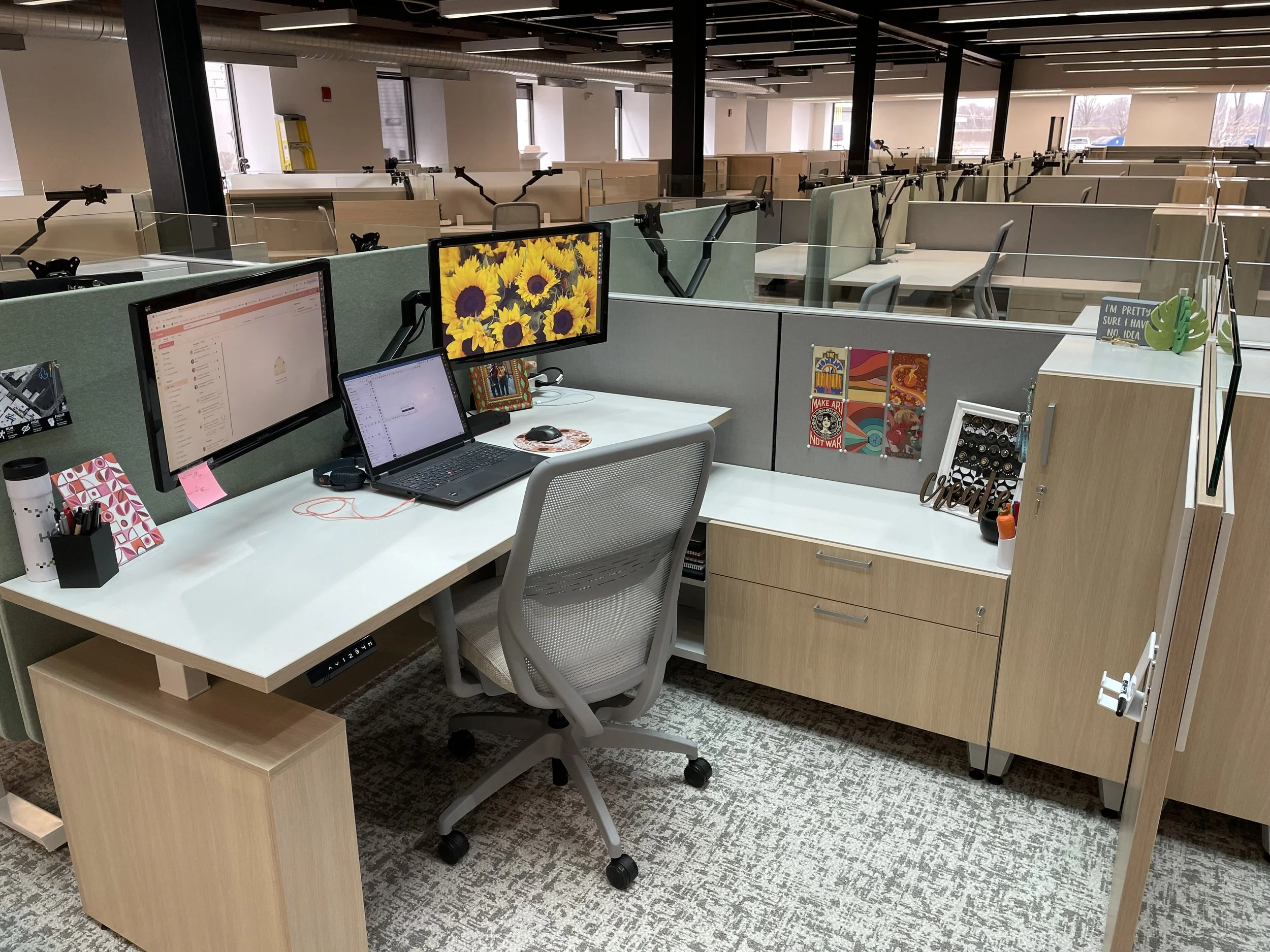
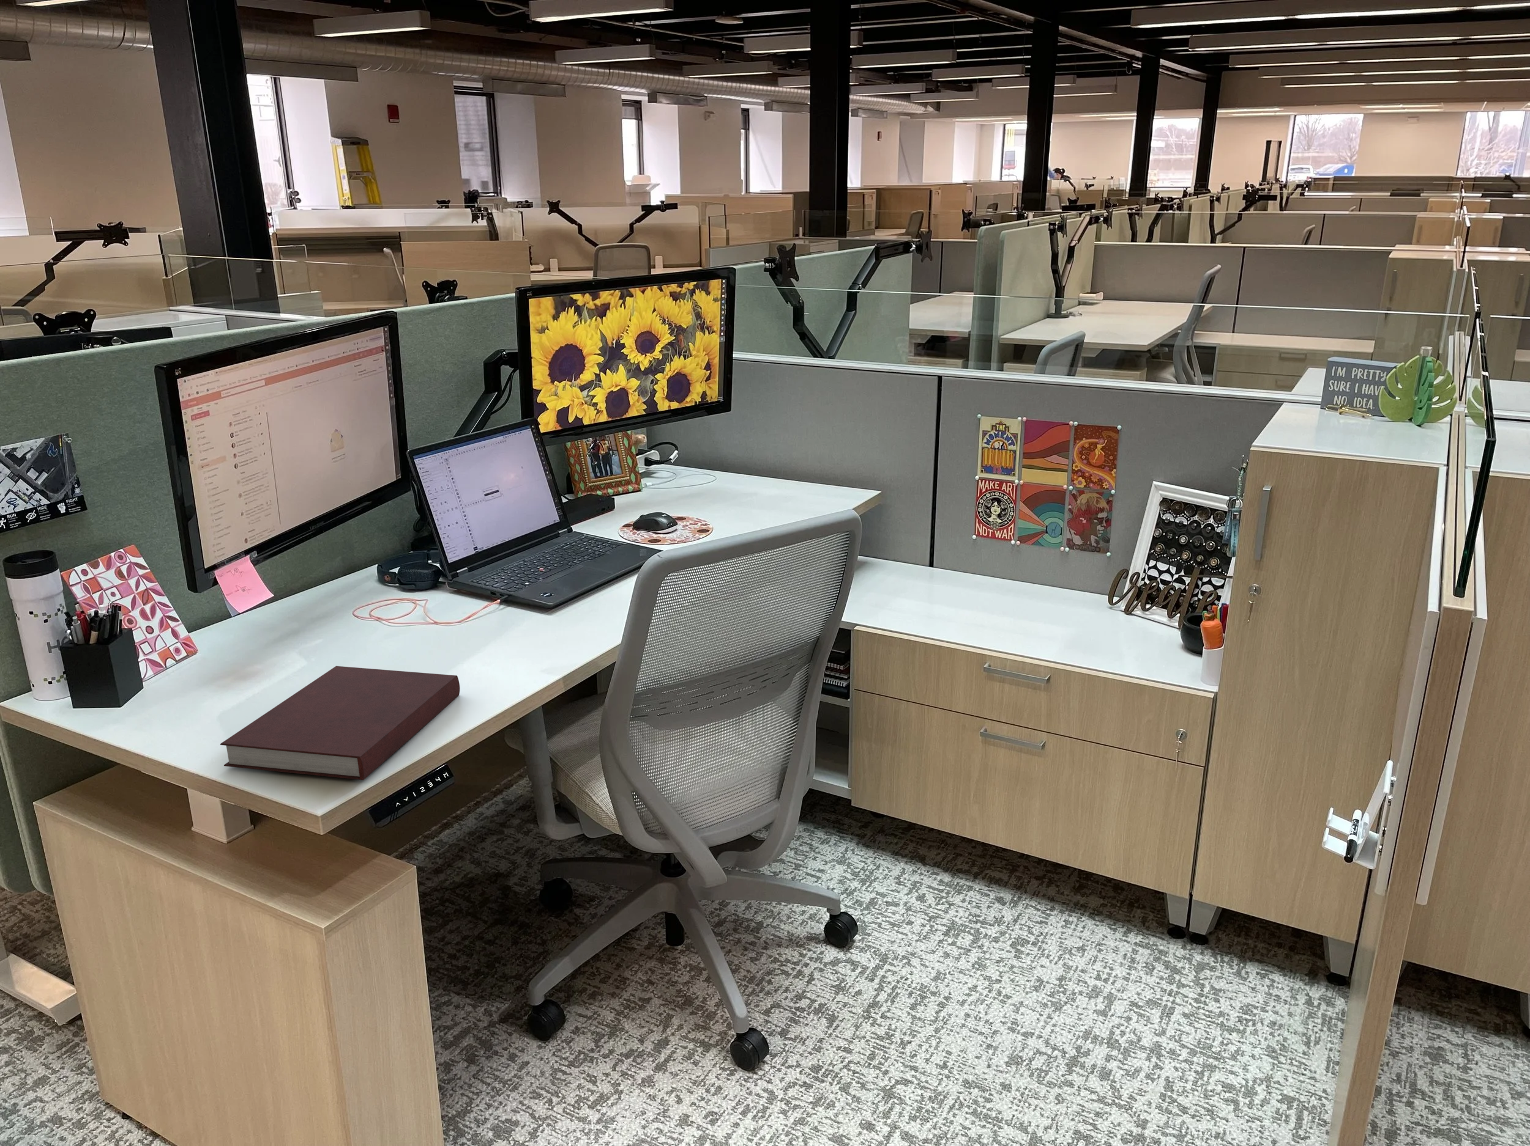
+ notebook [219,666,460,780]
